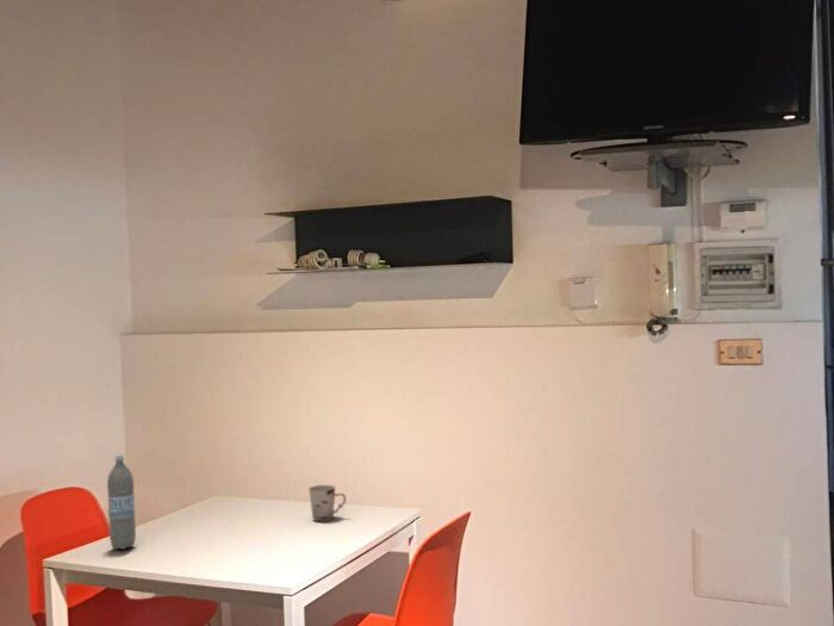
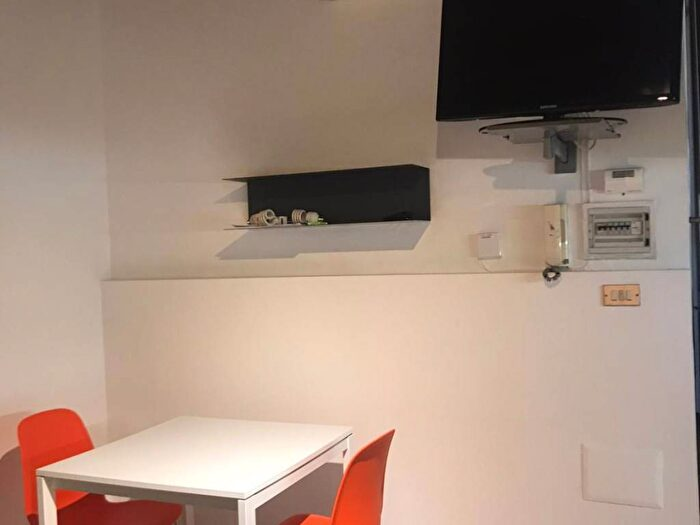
- water bottle [106,454,137,551]
- cup [307,484,347,522]
